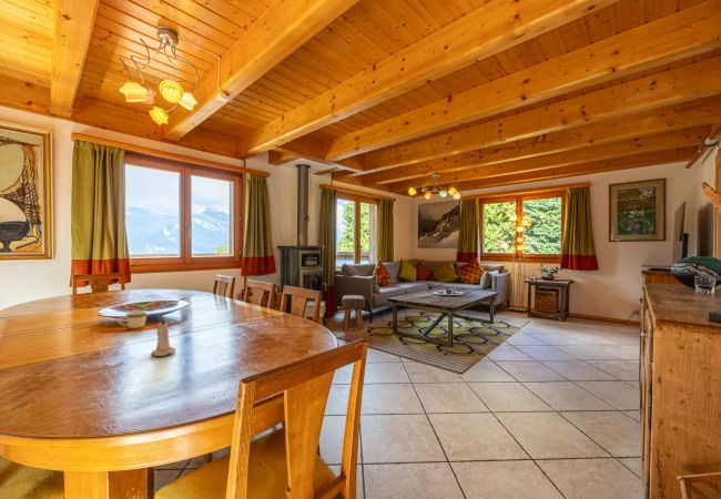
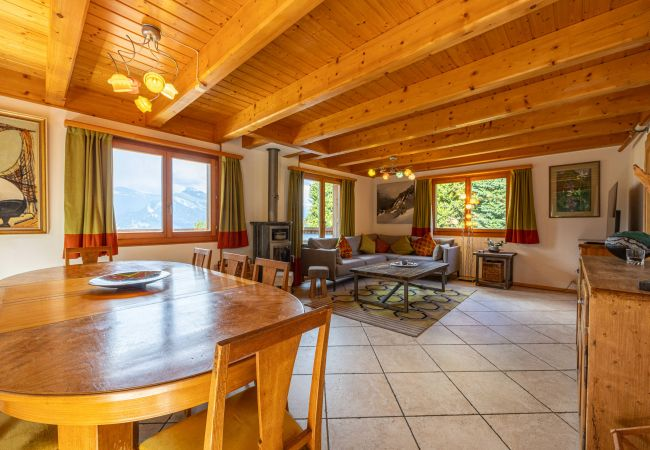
- candle [150,315,176,357]
- mug [118,309,148,329]
